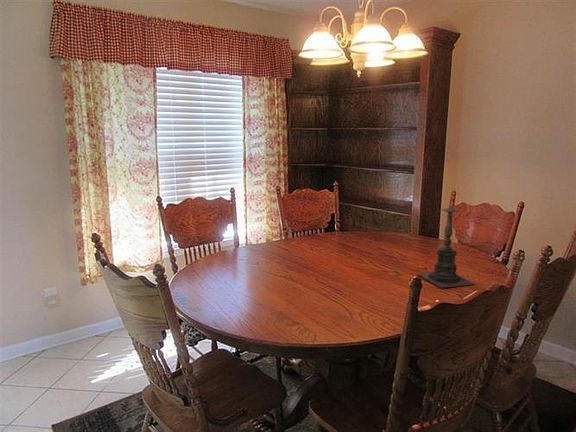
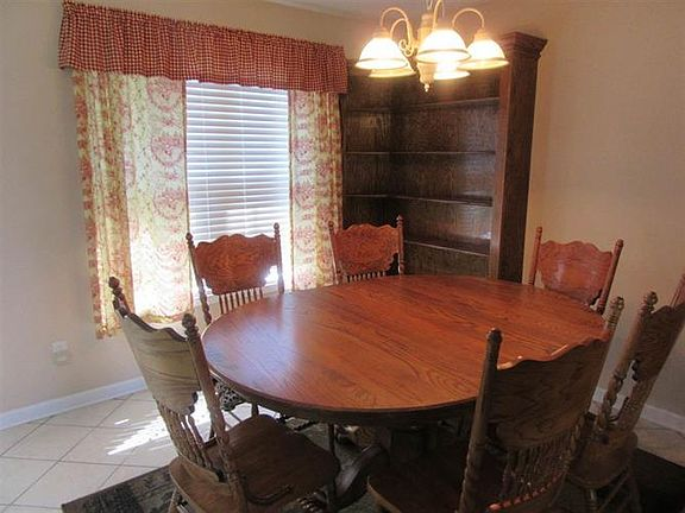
- candle holder [417,196,477,289]
